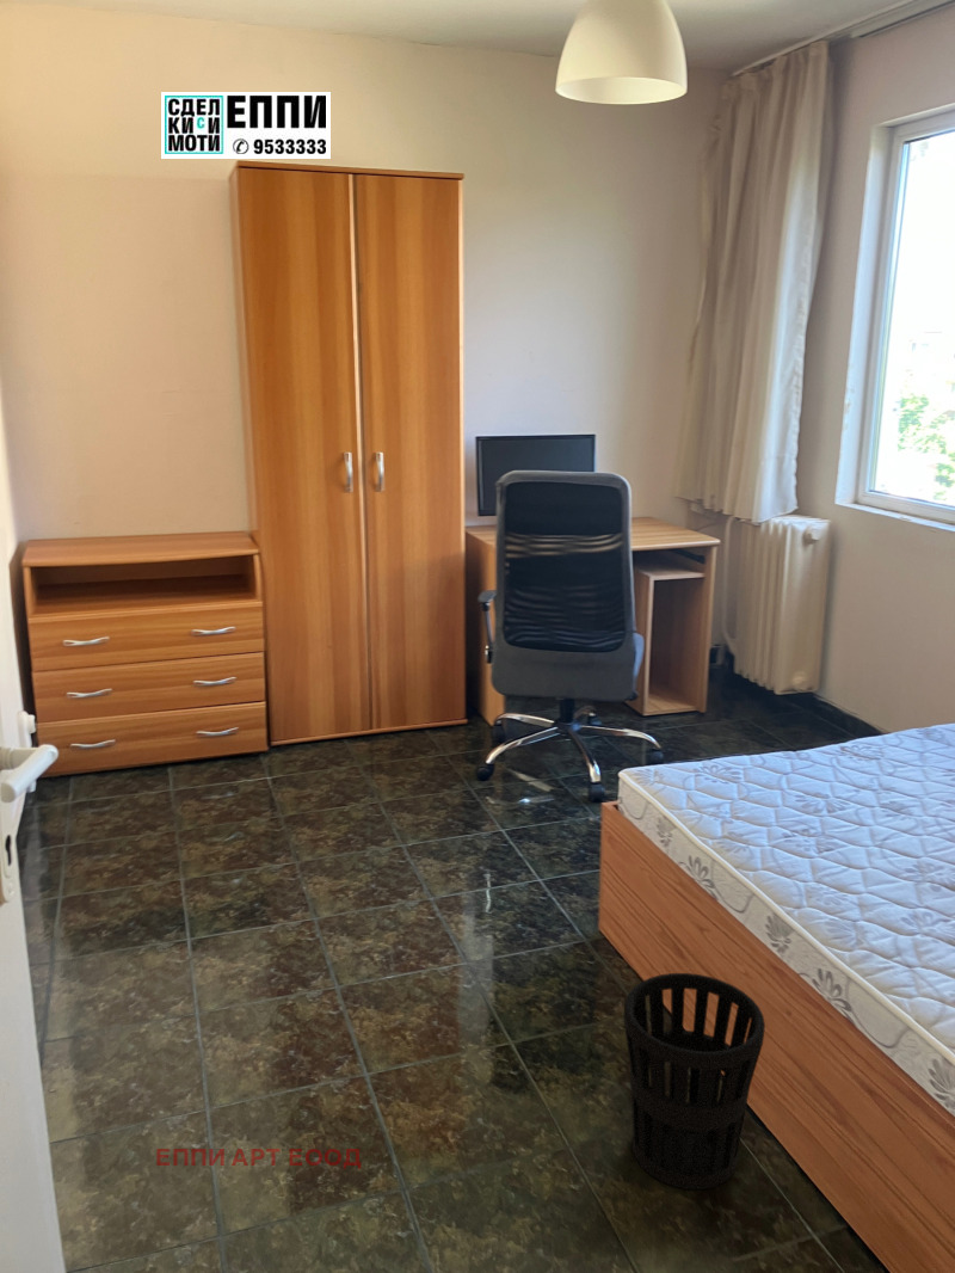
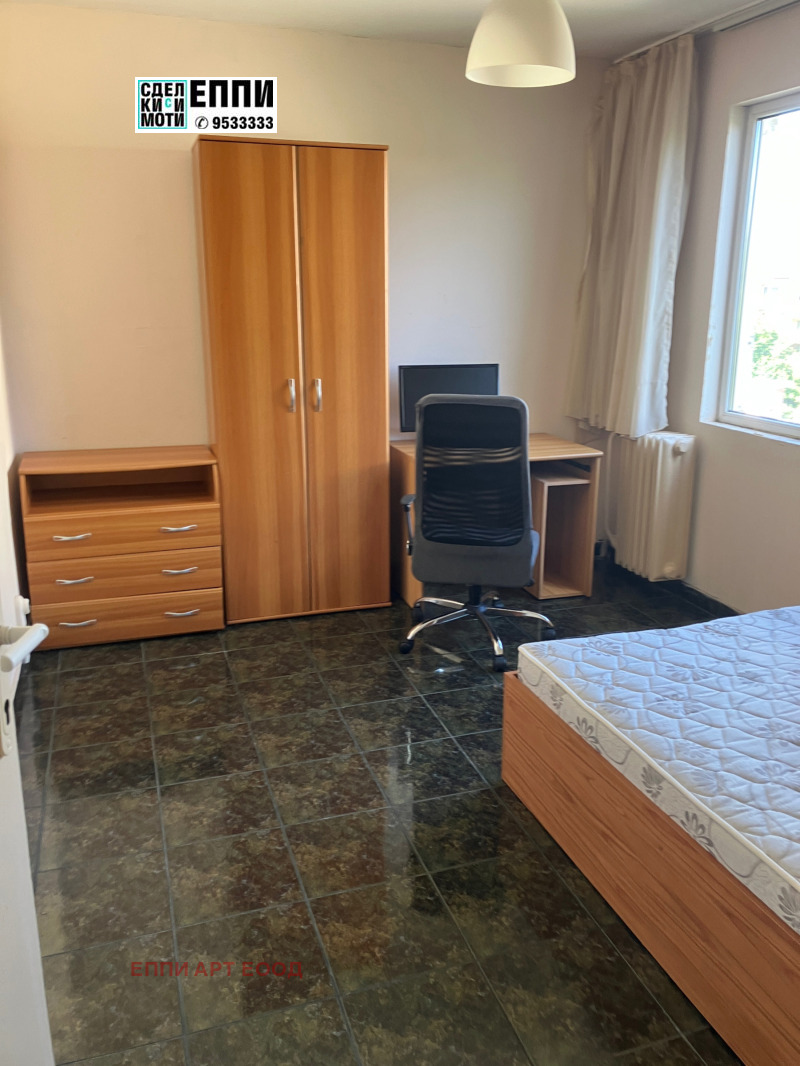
- wastebasket [623,972,766,1191]
